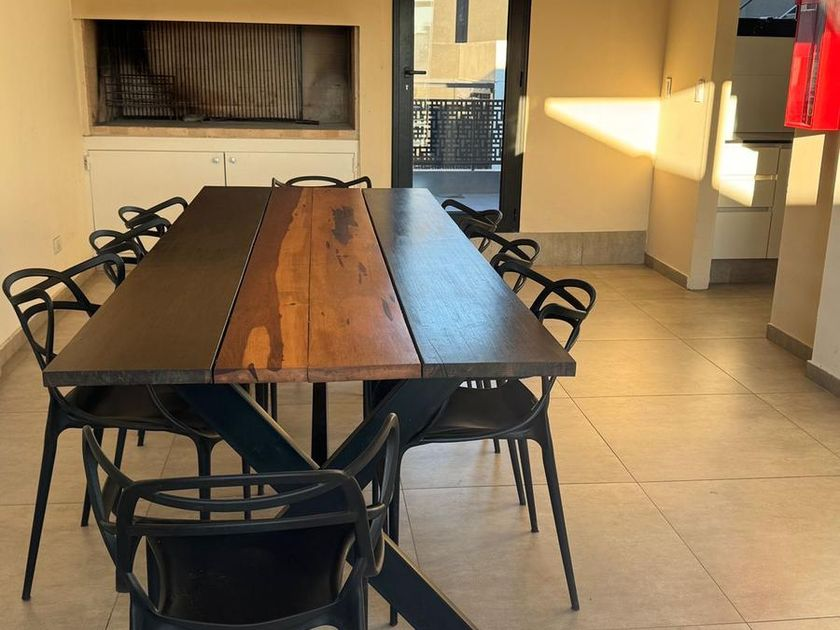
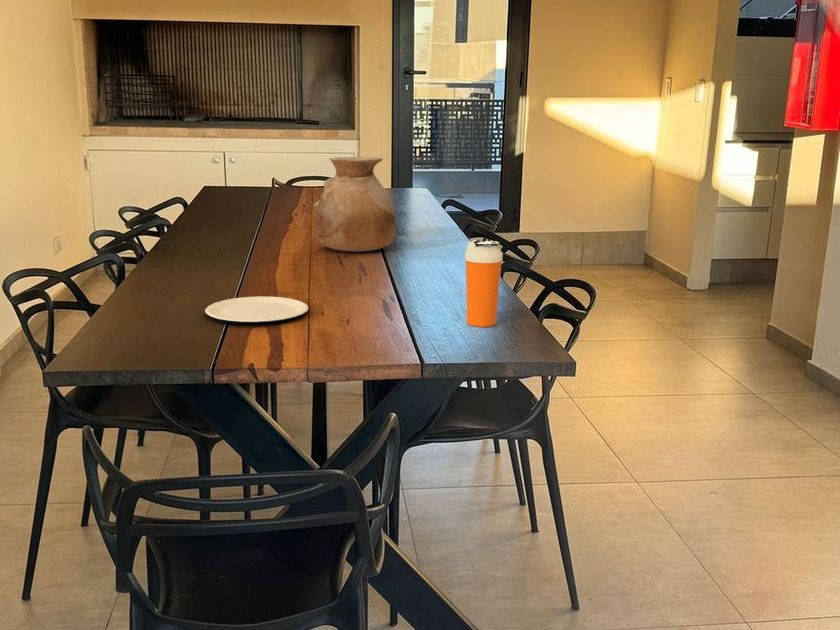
+ shaker bottle [464,239,504,328]
+ plate [204,295,310,324]
+ vase [312,156,397,253]
